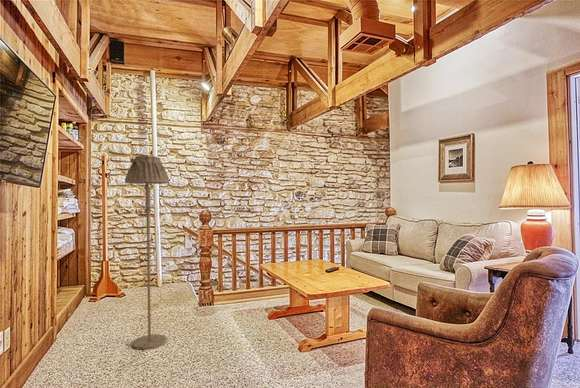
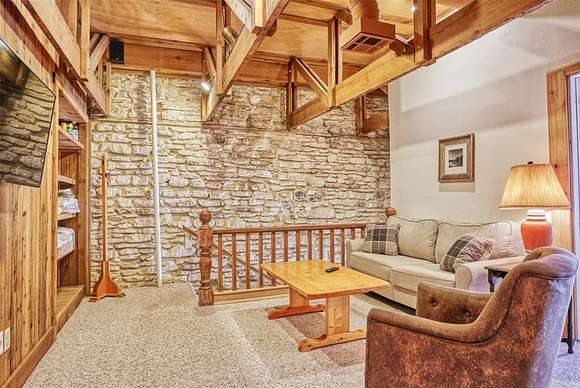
- floor lamp [124,155,170,351]
